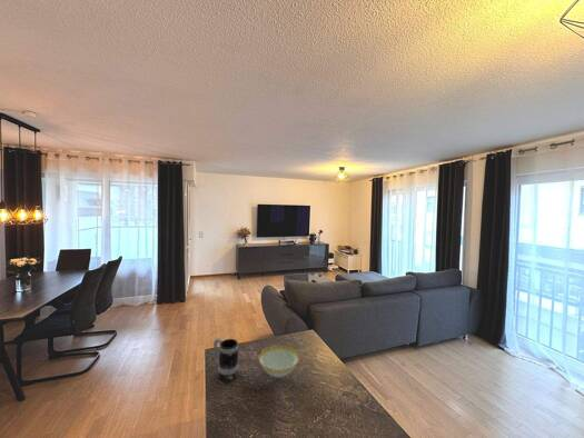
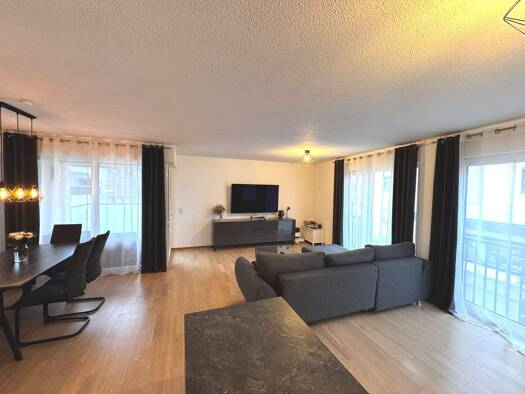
- decorative bowl [257,344,300,379]
- mug [212,337,240,382]
